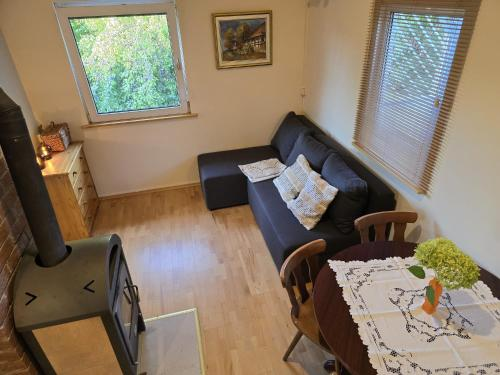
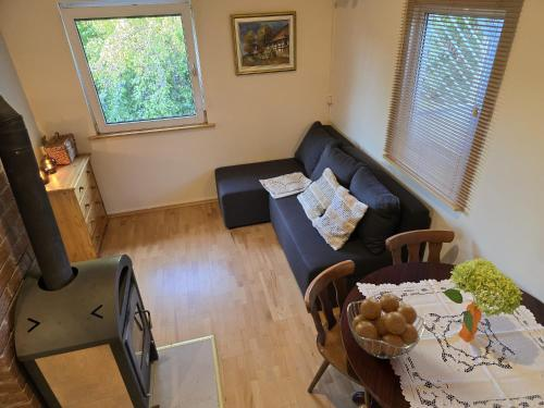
+ fruit basket [346,292,426,360]
